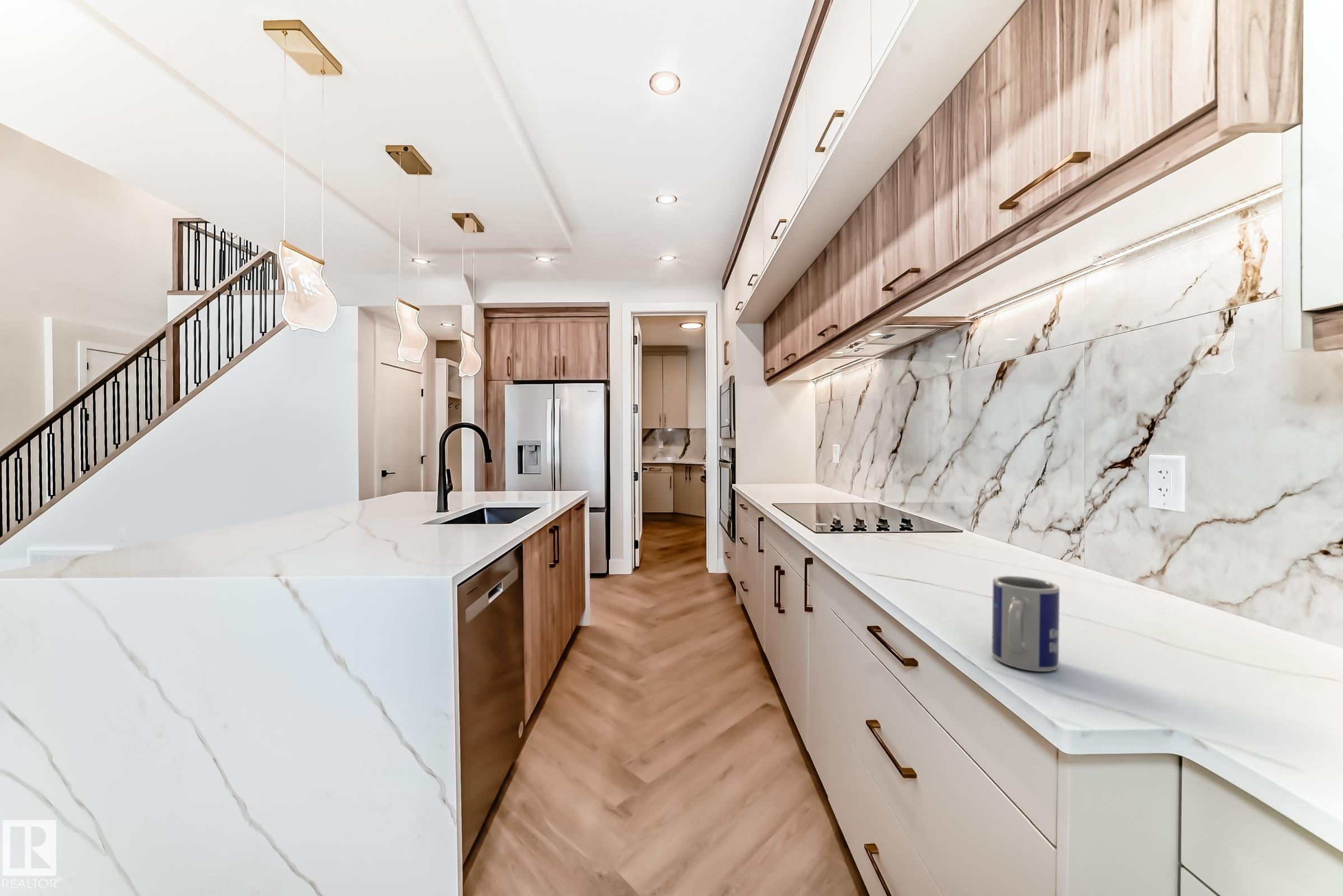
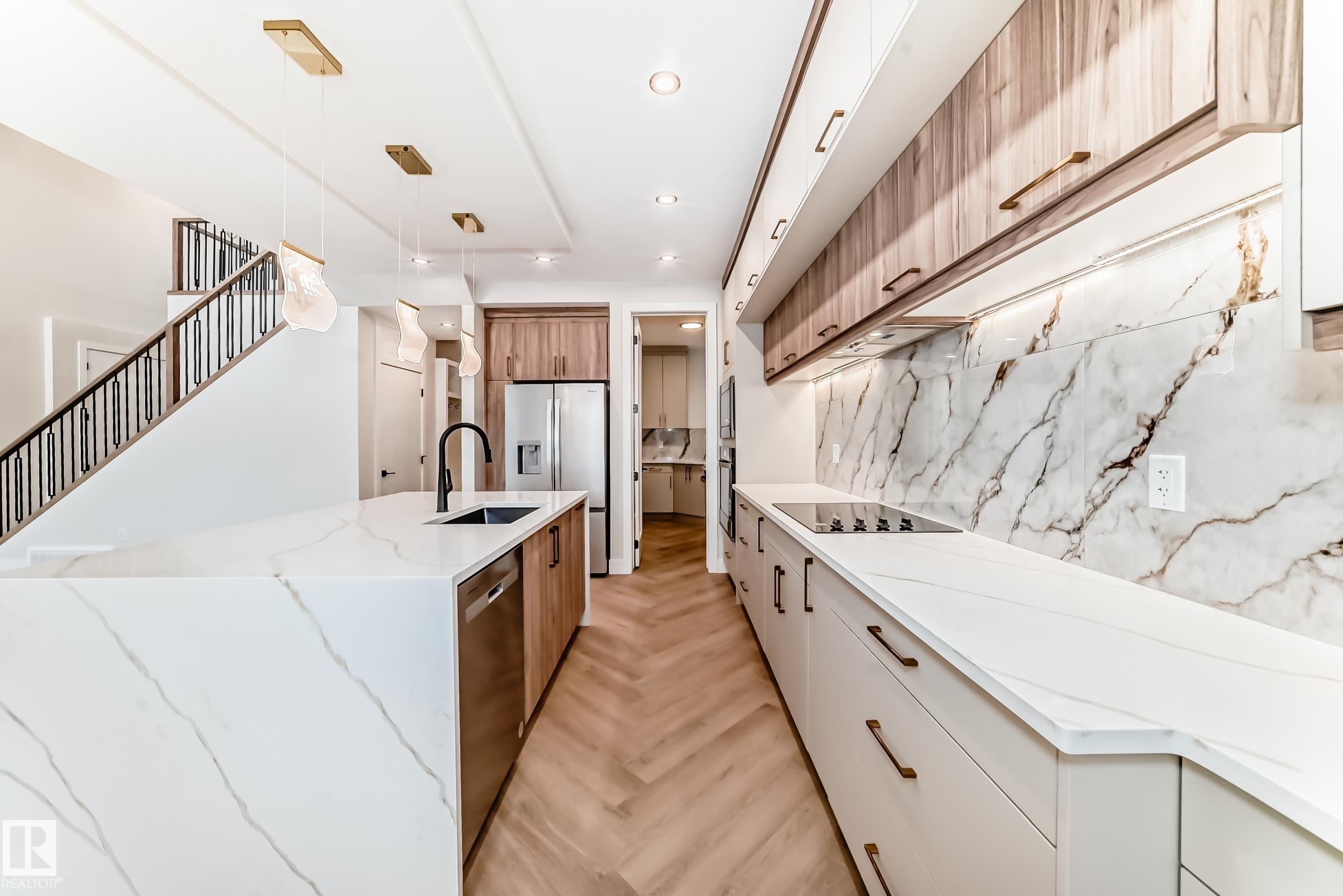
- mug [991,575,1060,672]
